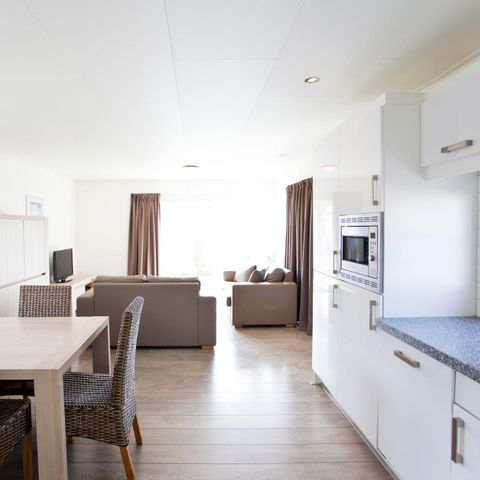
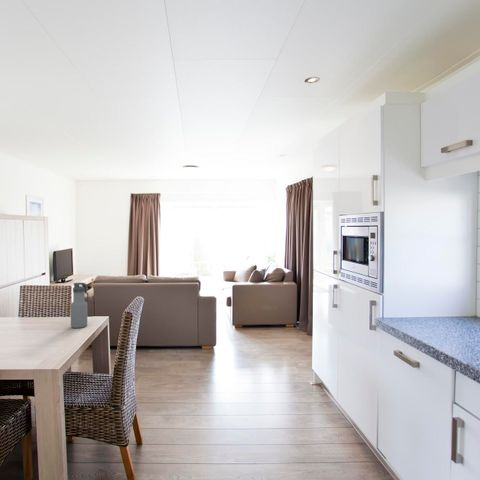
+ water bottle [70,282,90,329]
